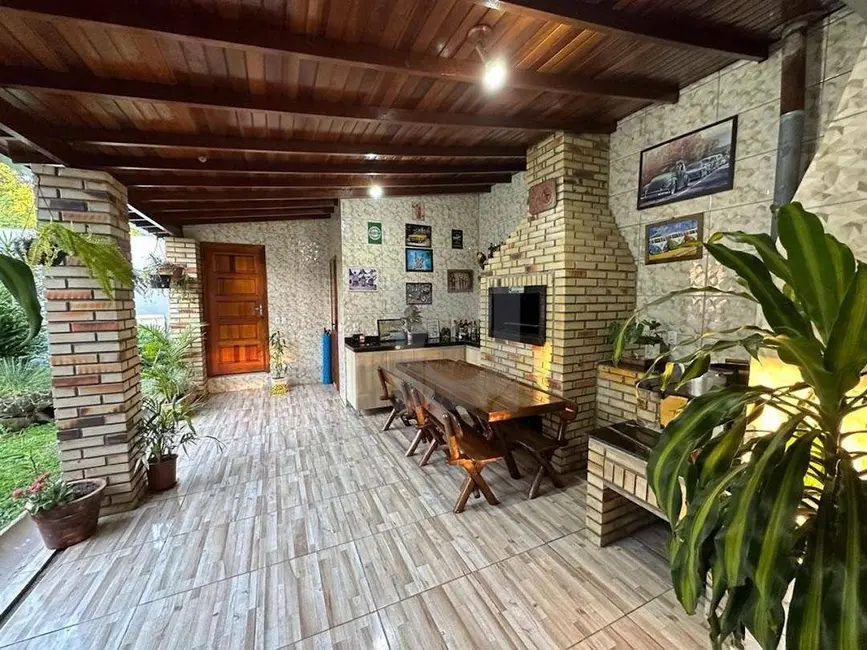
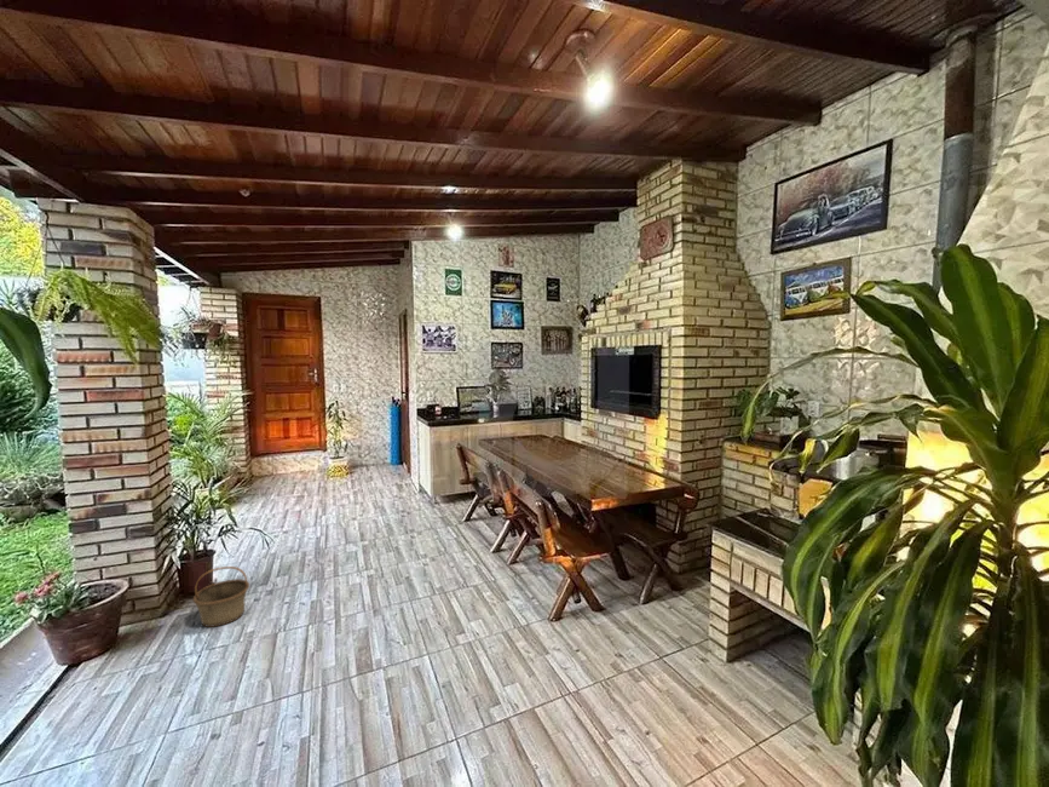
+ basket [192,565,250,628]
